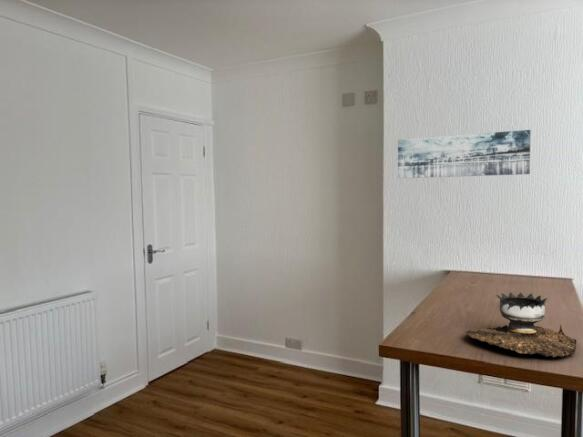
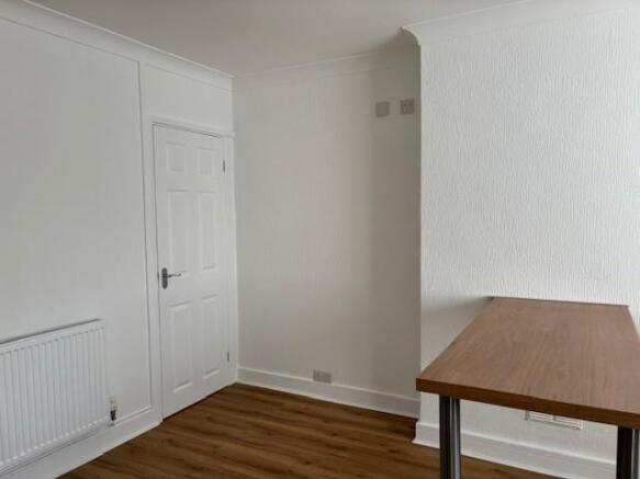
- wall art [397,129,531,179]
- brazier [465,291,578,358]
